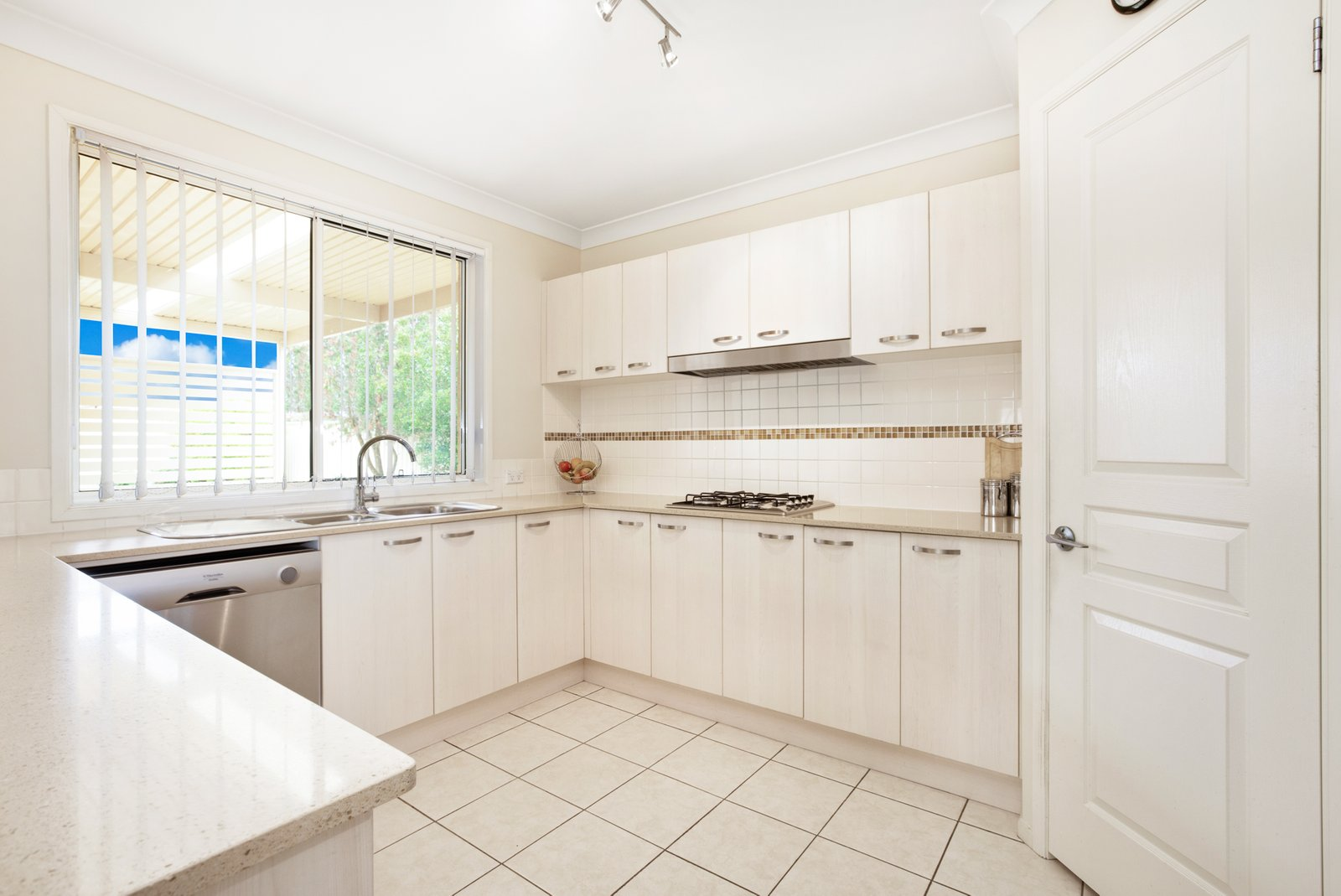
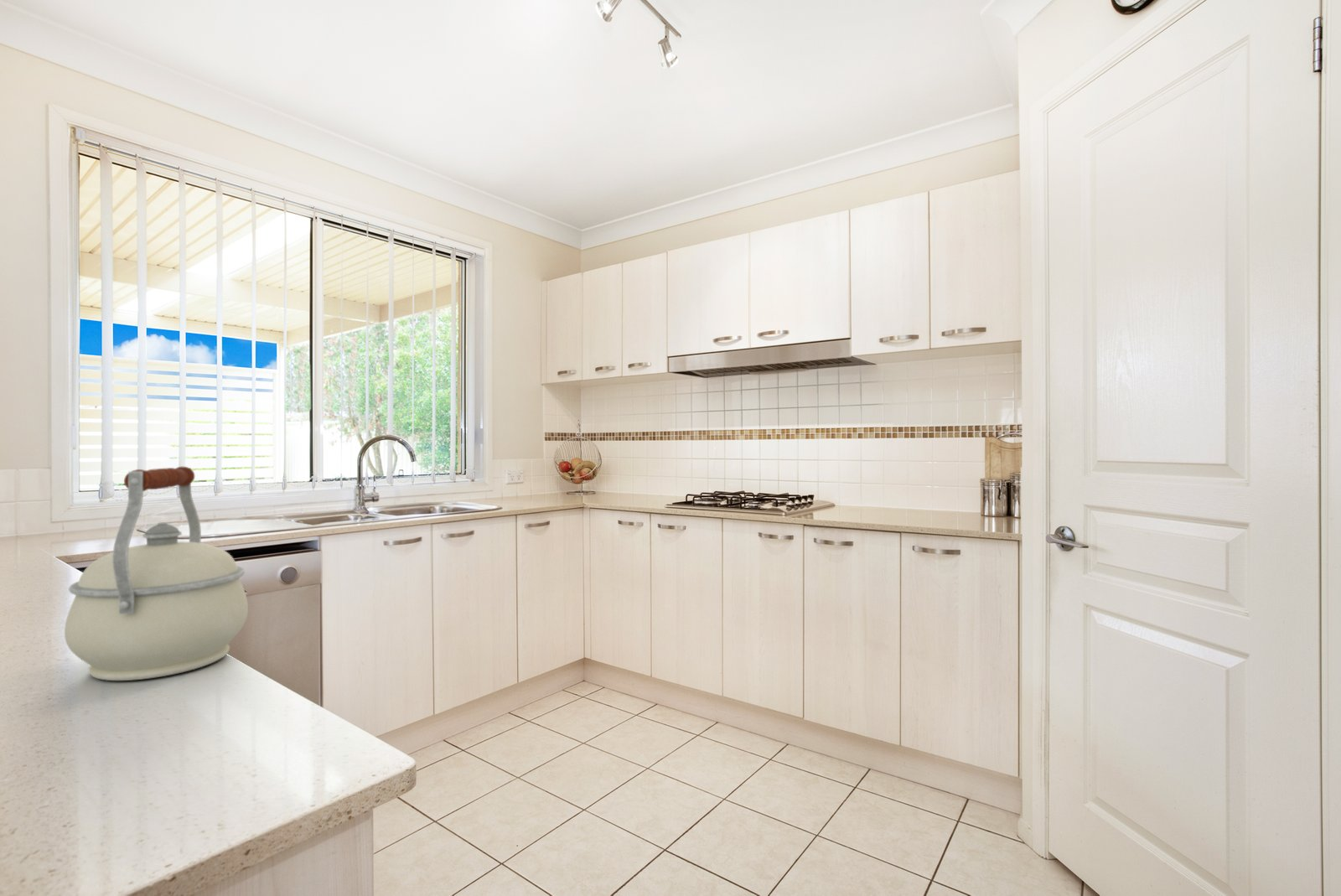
+ kettle [64,466,249,681]
